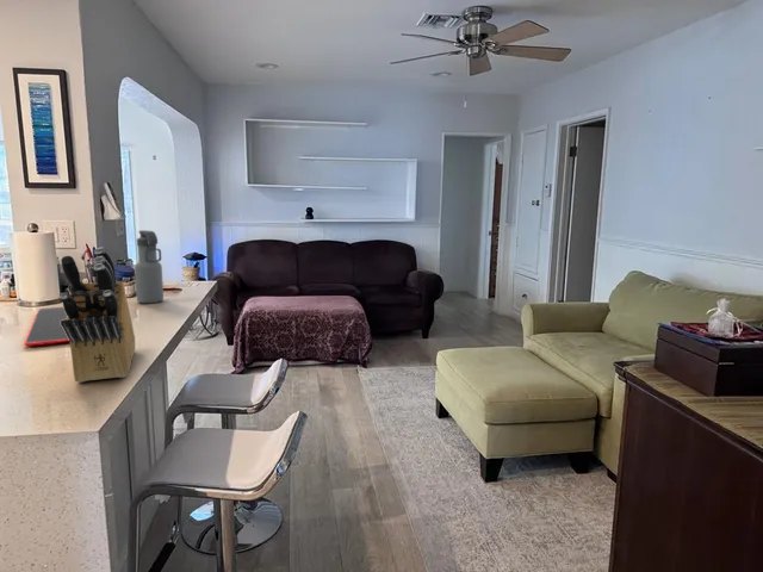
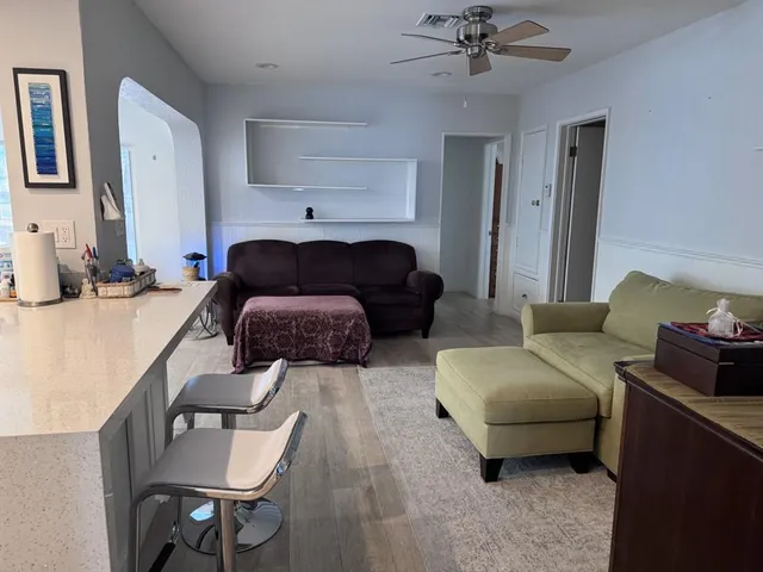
- knife block [58,245,136,384]
- cutting board [23,305,70,348]
- water bottle [134,229,165,304]
